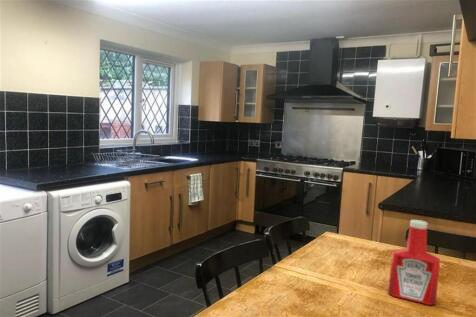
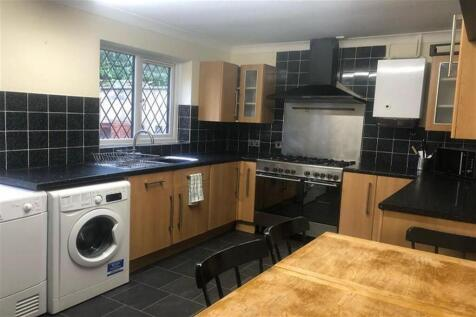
- soap bottle [387,219,441,306]
